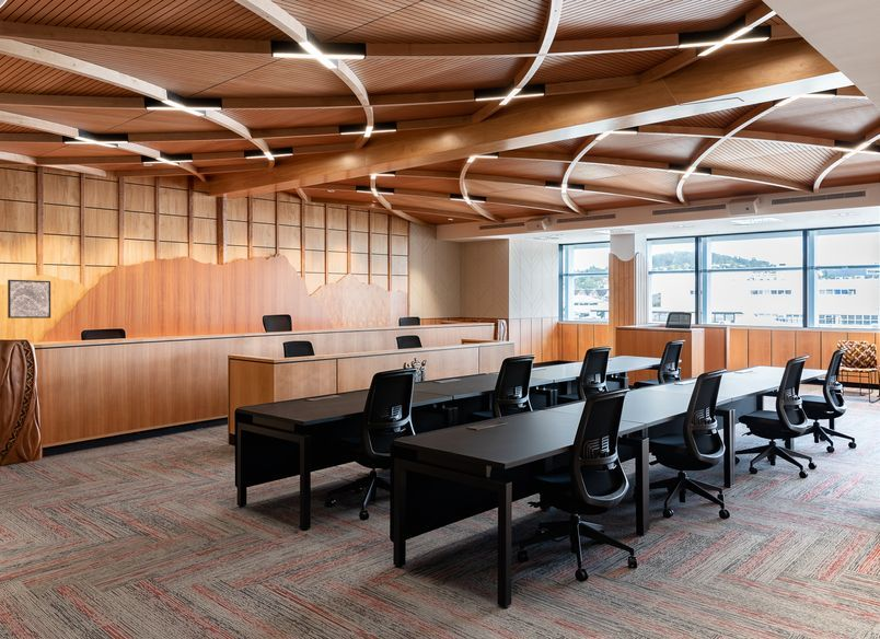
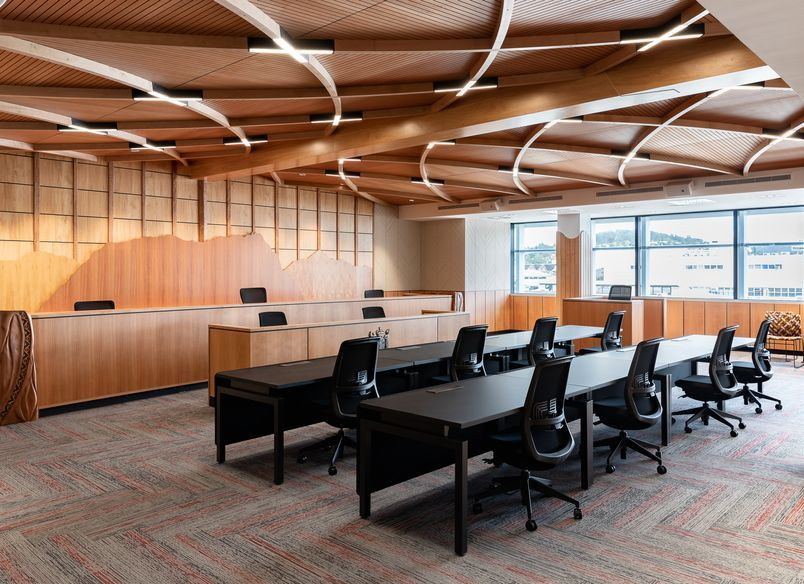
- wall art [7,279,51,320]
